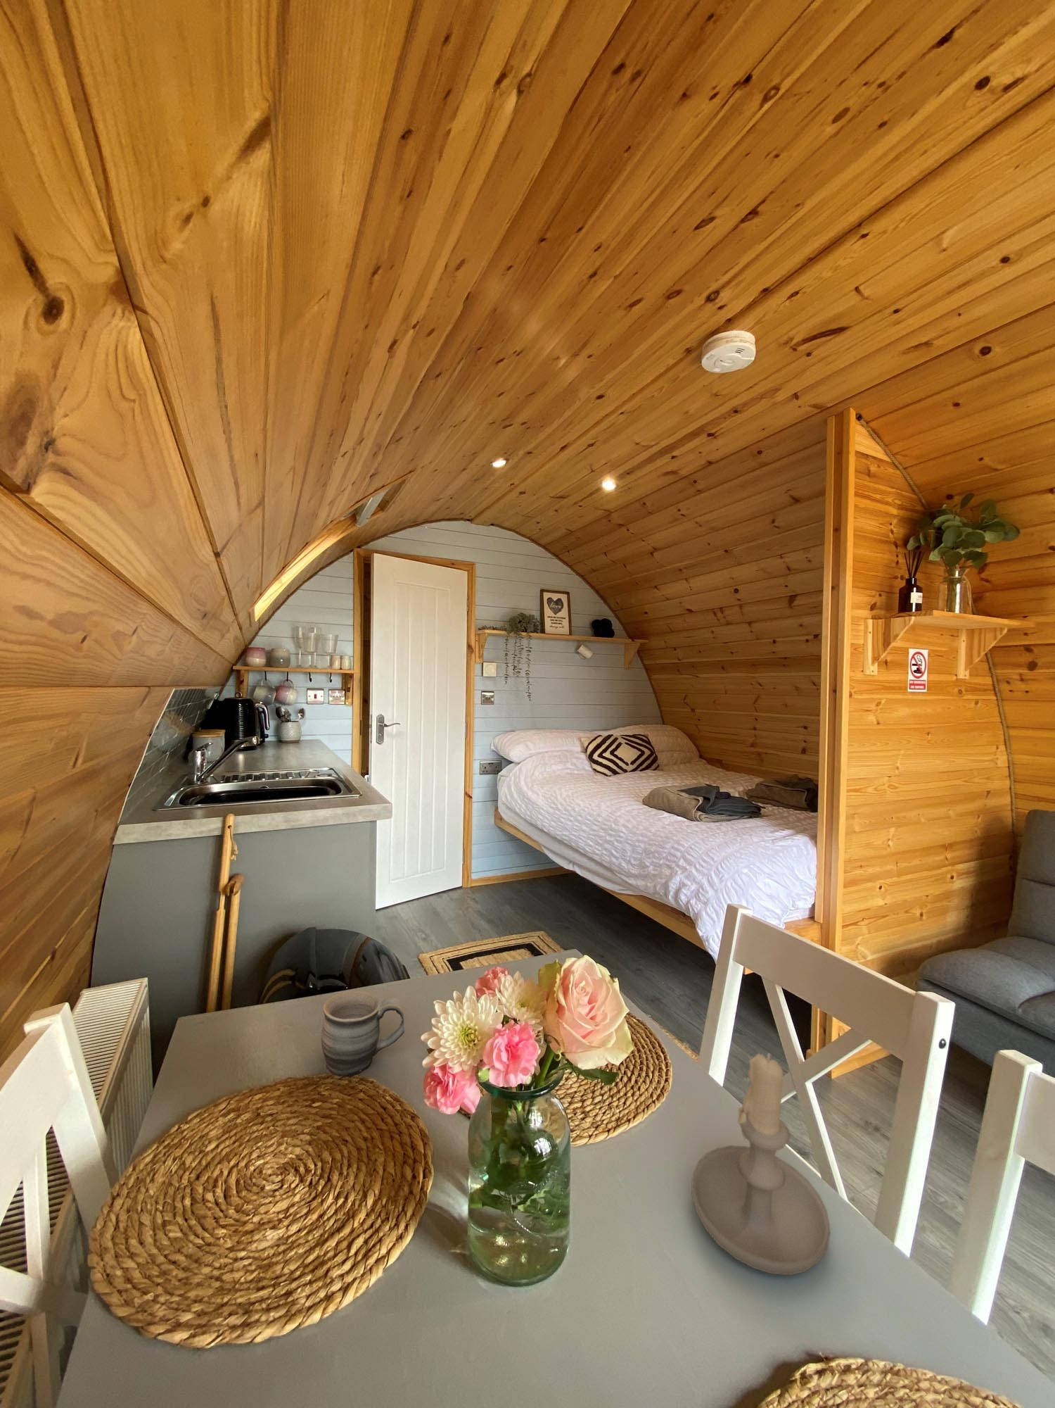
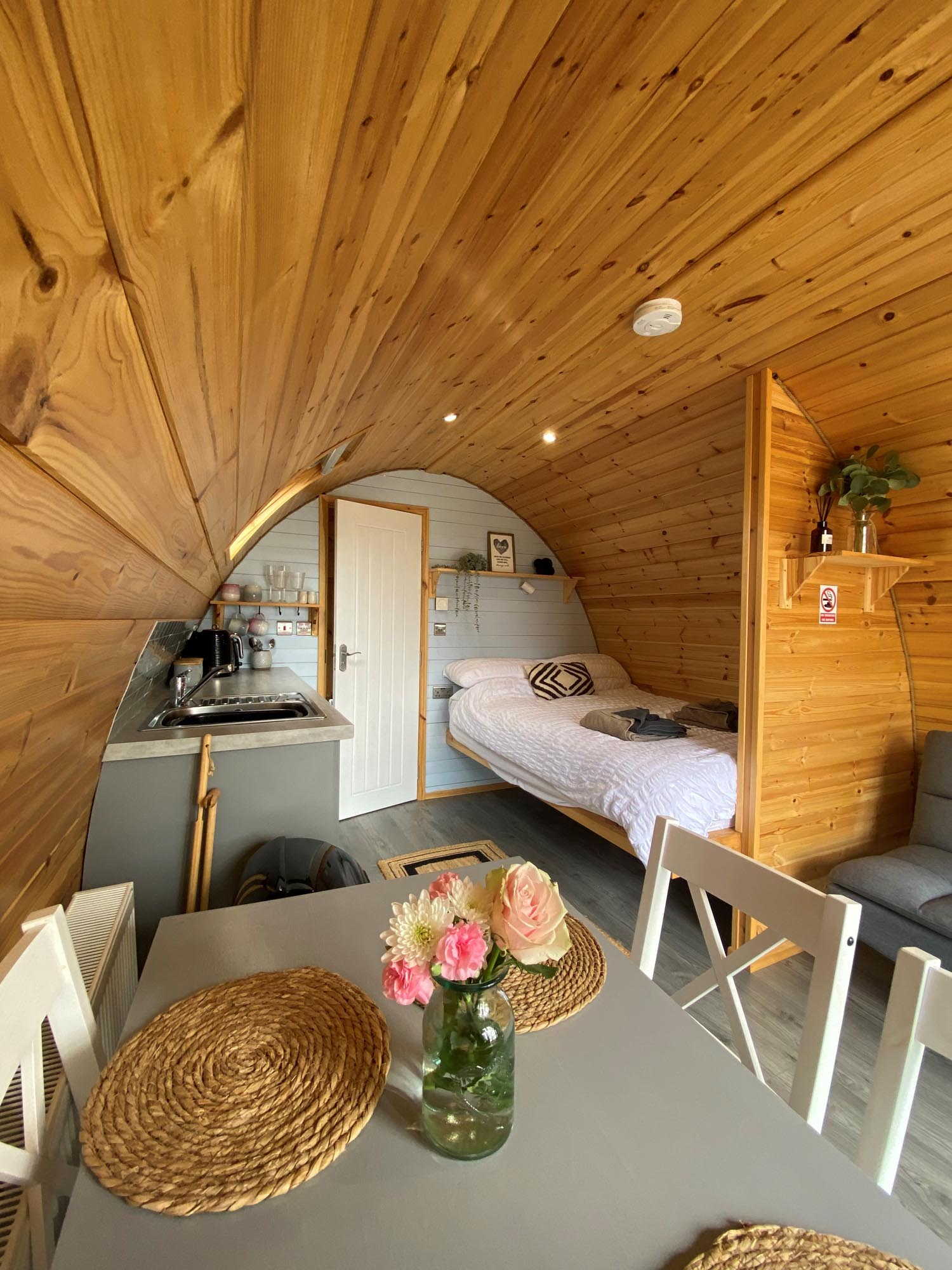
- candle [690,1052,831,1276]
- mug [320,990,406,1078]
